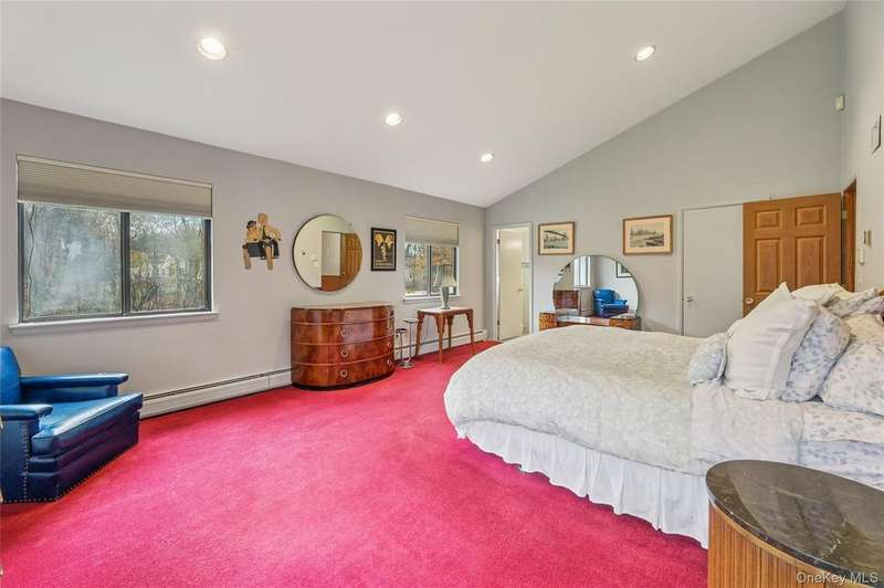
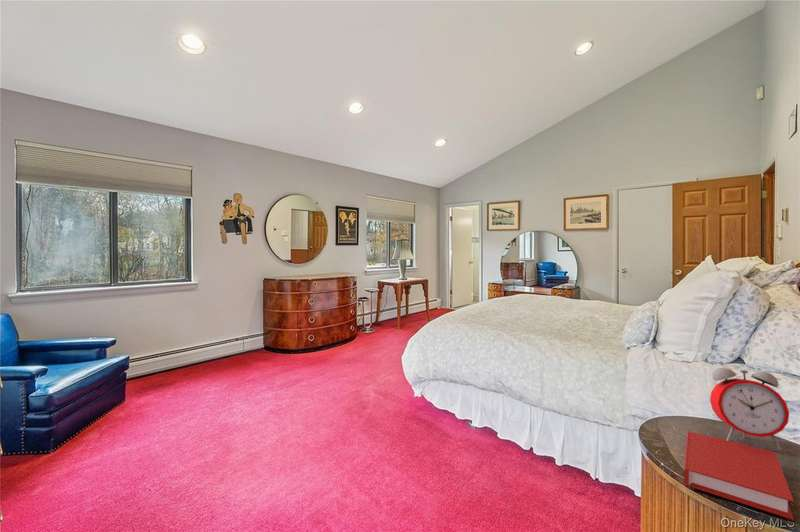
+ alarm clock [709,367,790,451]
+ book [683,430,795,521]
